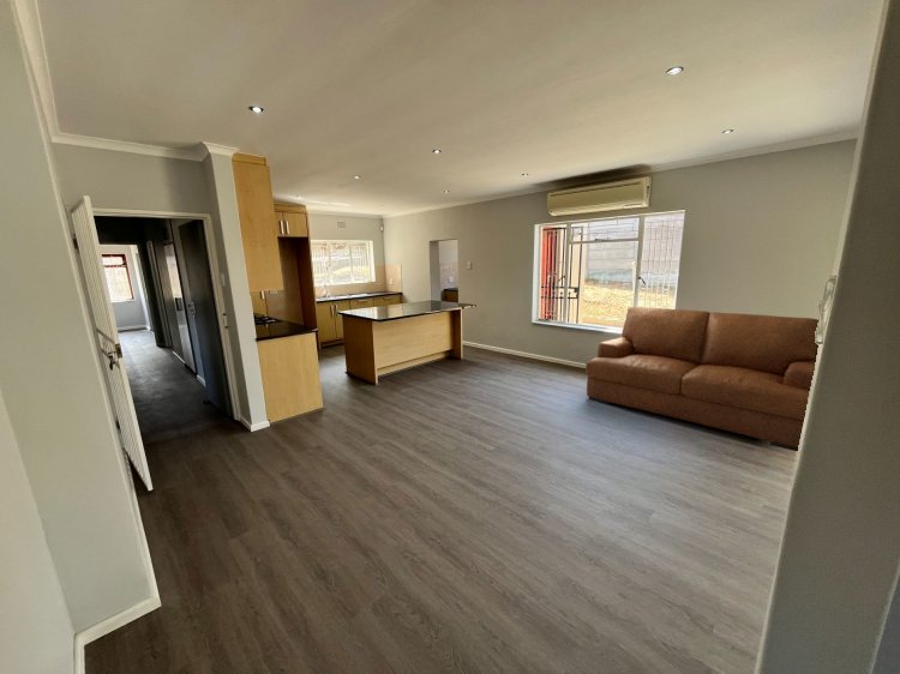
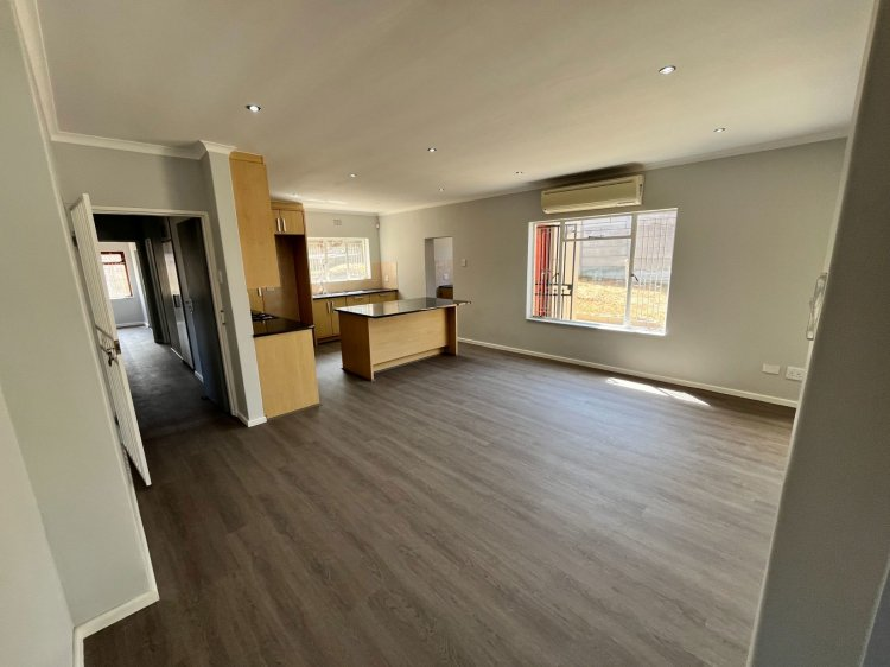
- sofa [584,306,820,452]
